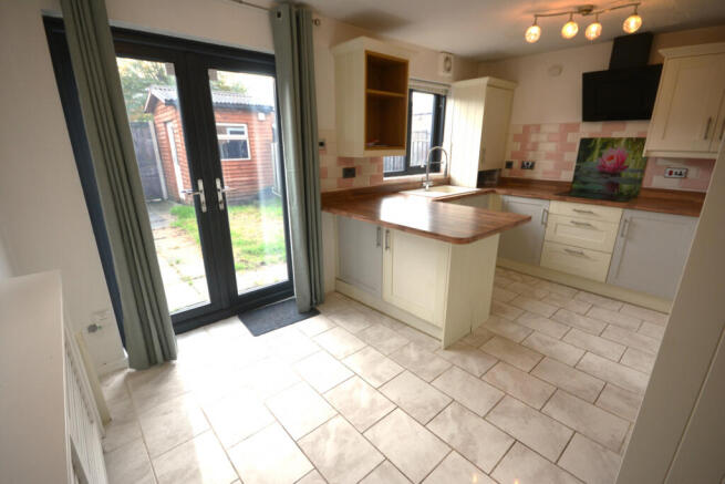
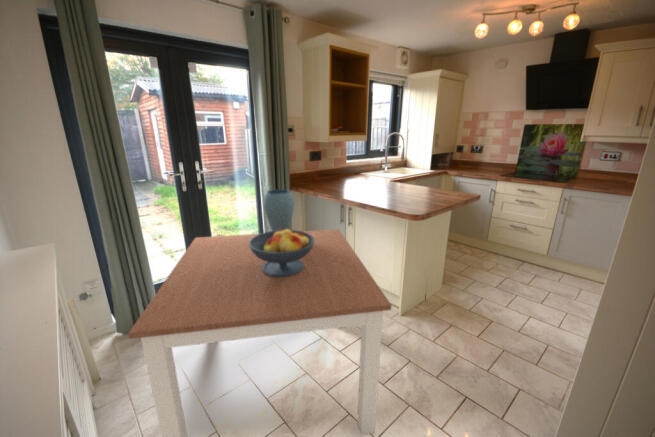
+ dining table [127,228,392,437]
+ vase [263,188,295,231]
+ fruit bowl [249,229,314,277]
